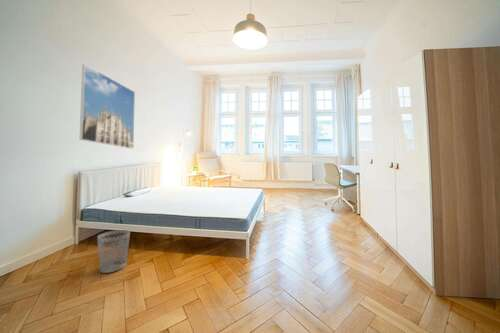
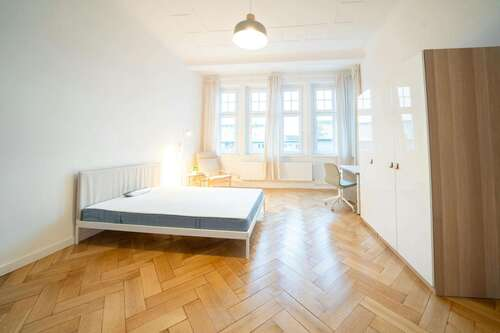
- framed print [79,63,136,150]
- wastebasket [96,229,131,274]
